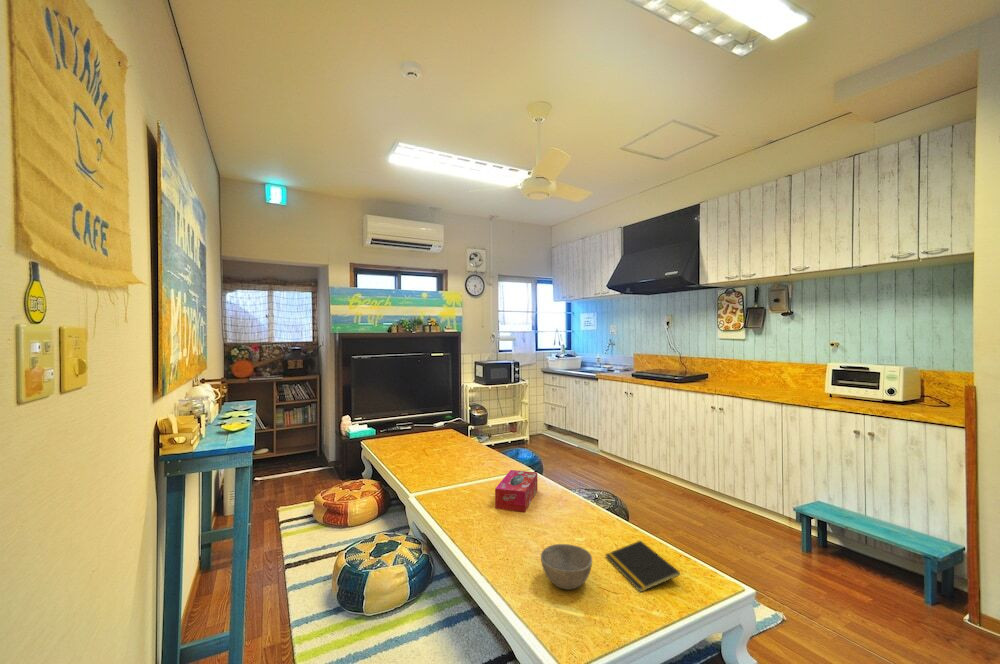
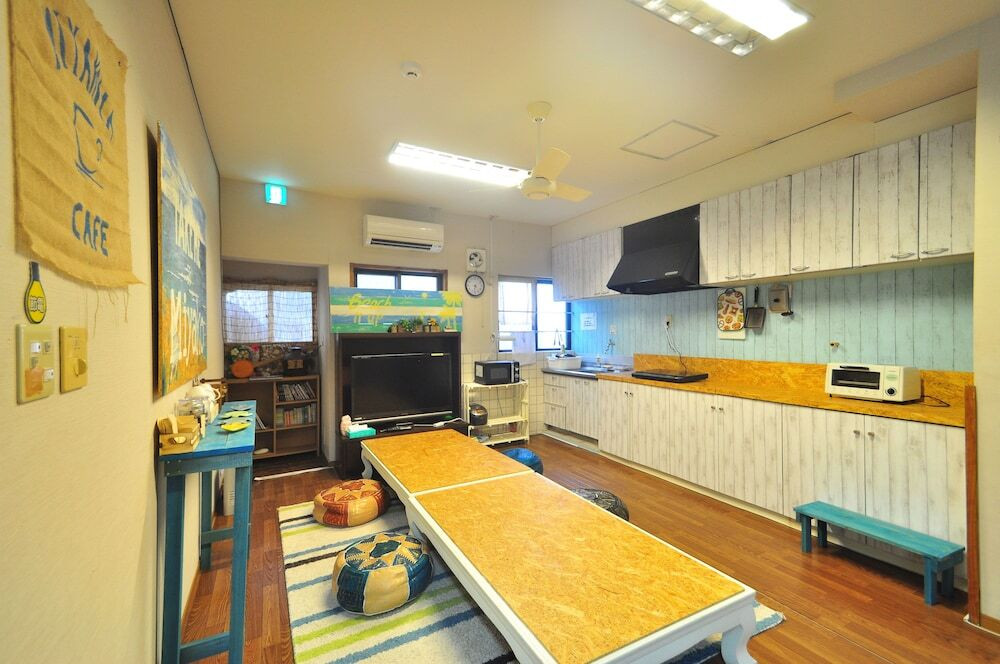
- tissue box [494,469,538,513]
- notepad [604,539,681,593]
- bowl [540,543,593,591]
